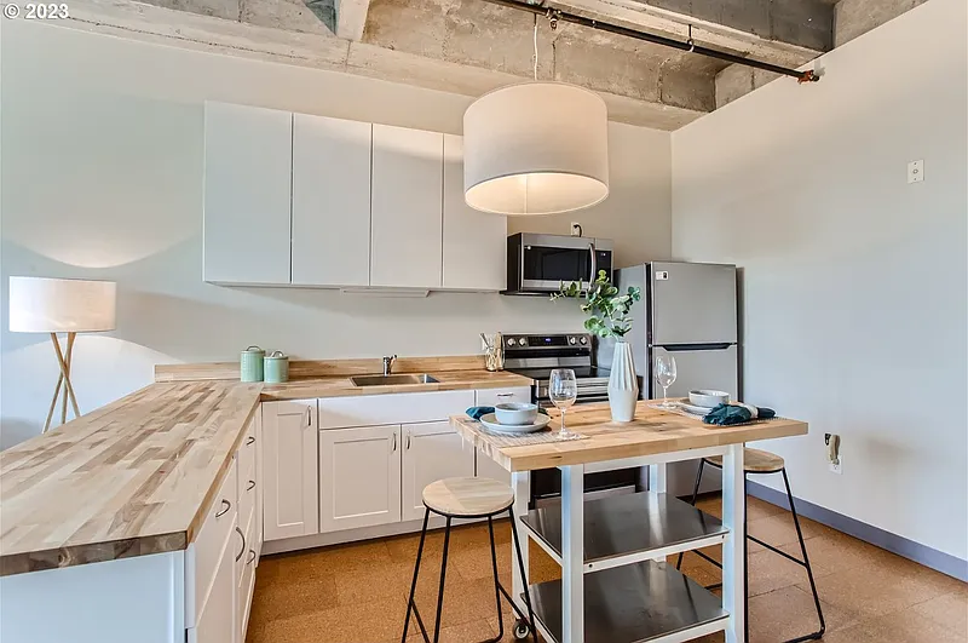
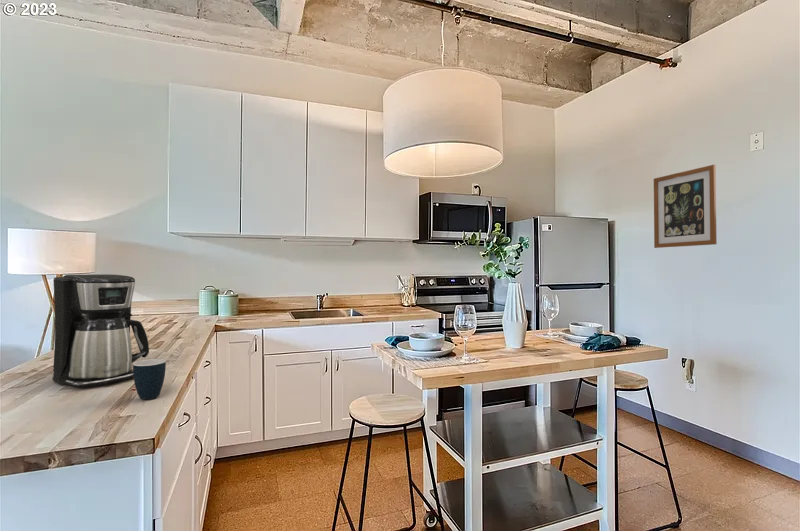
+ wall art [653,164,718,249]
+ mug [132,358,167,400]
+ coffee maker [52,273,150,389]
